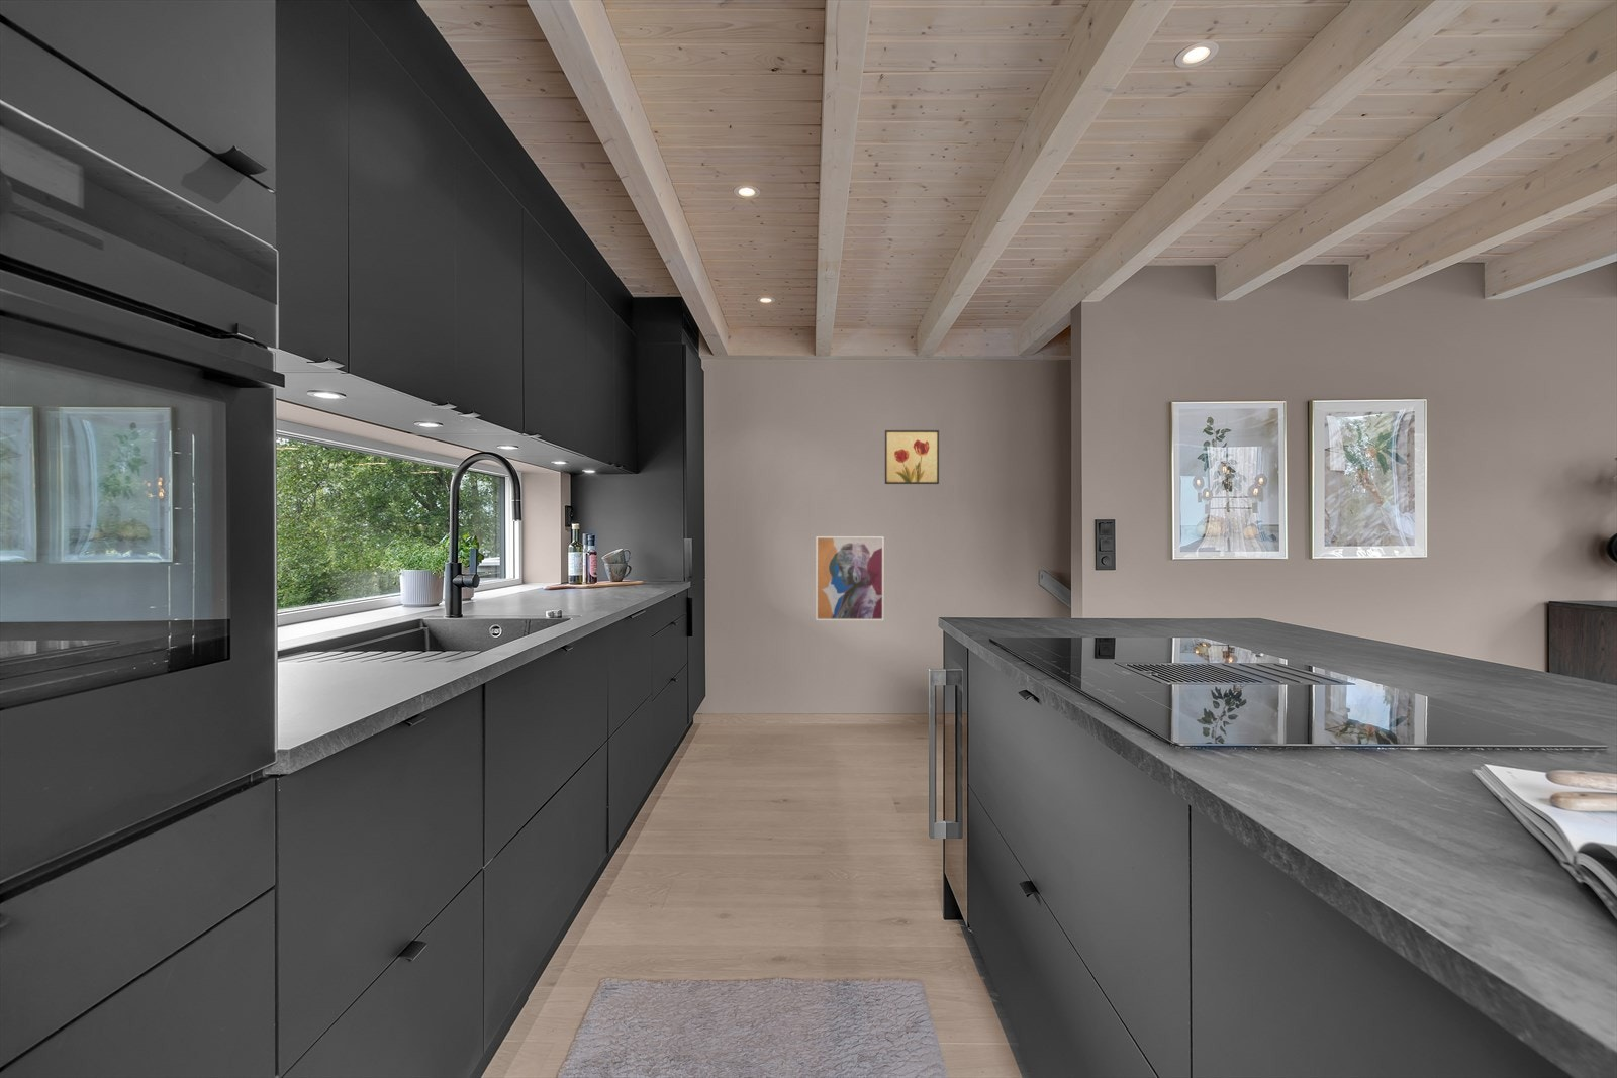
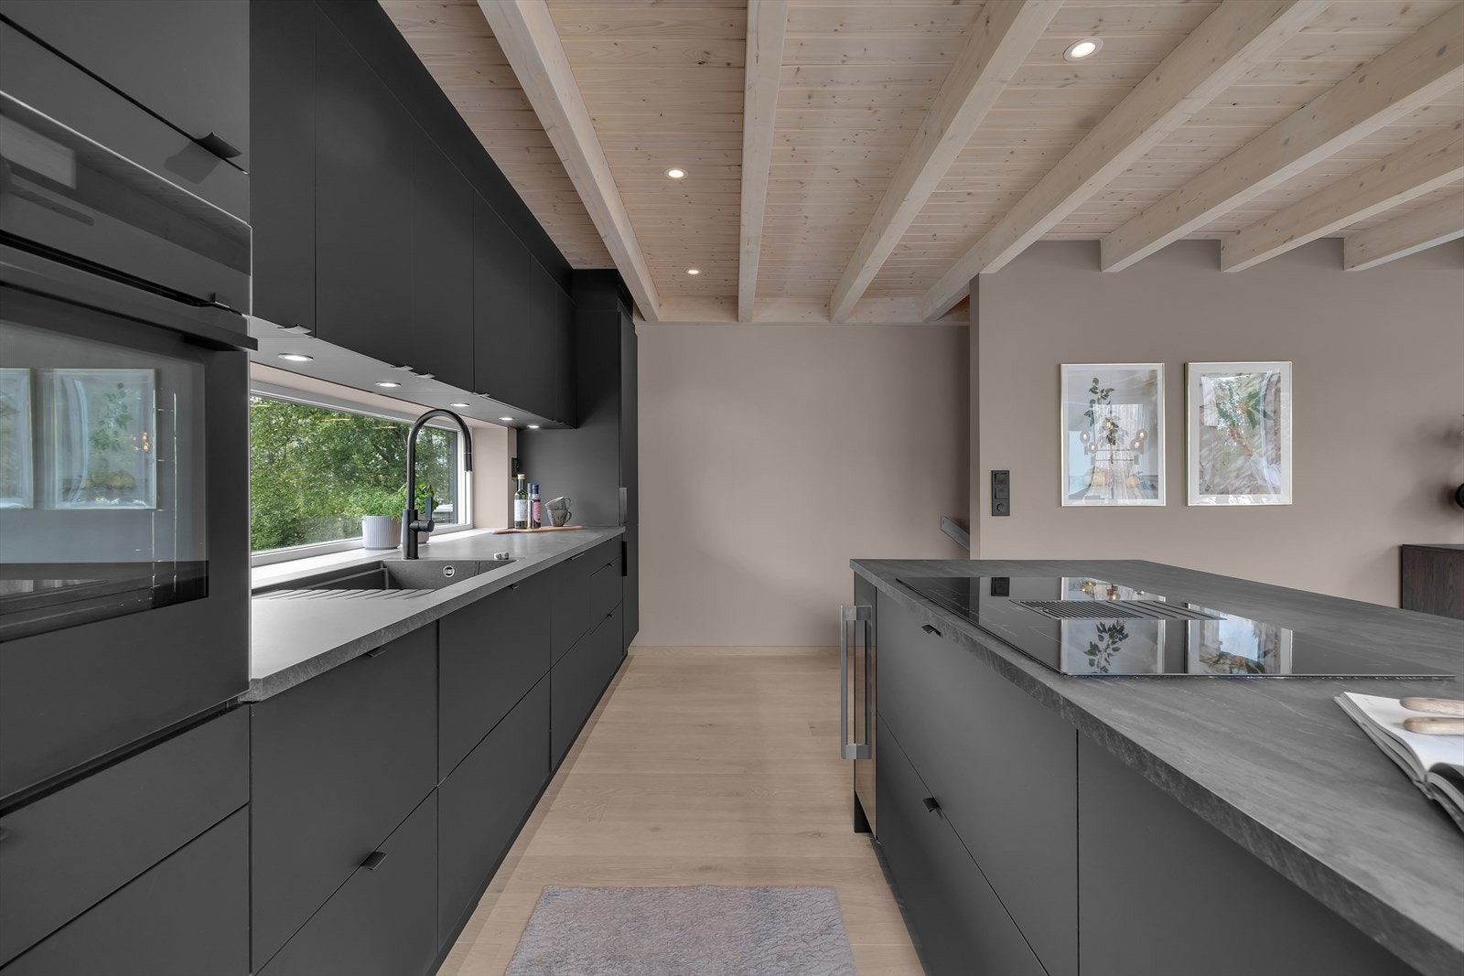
- wall art [884,430,940,485]
- wall art [815,535,884,621]
